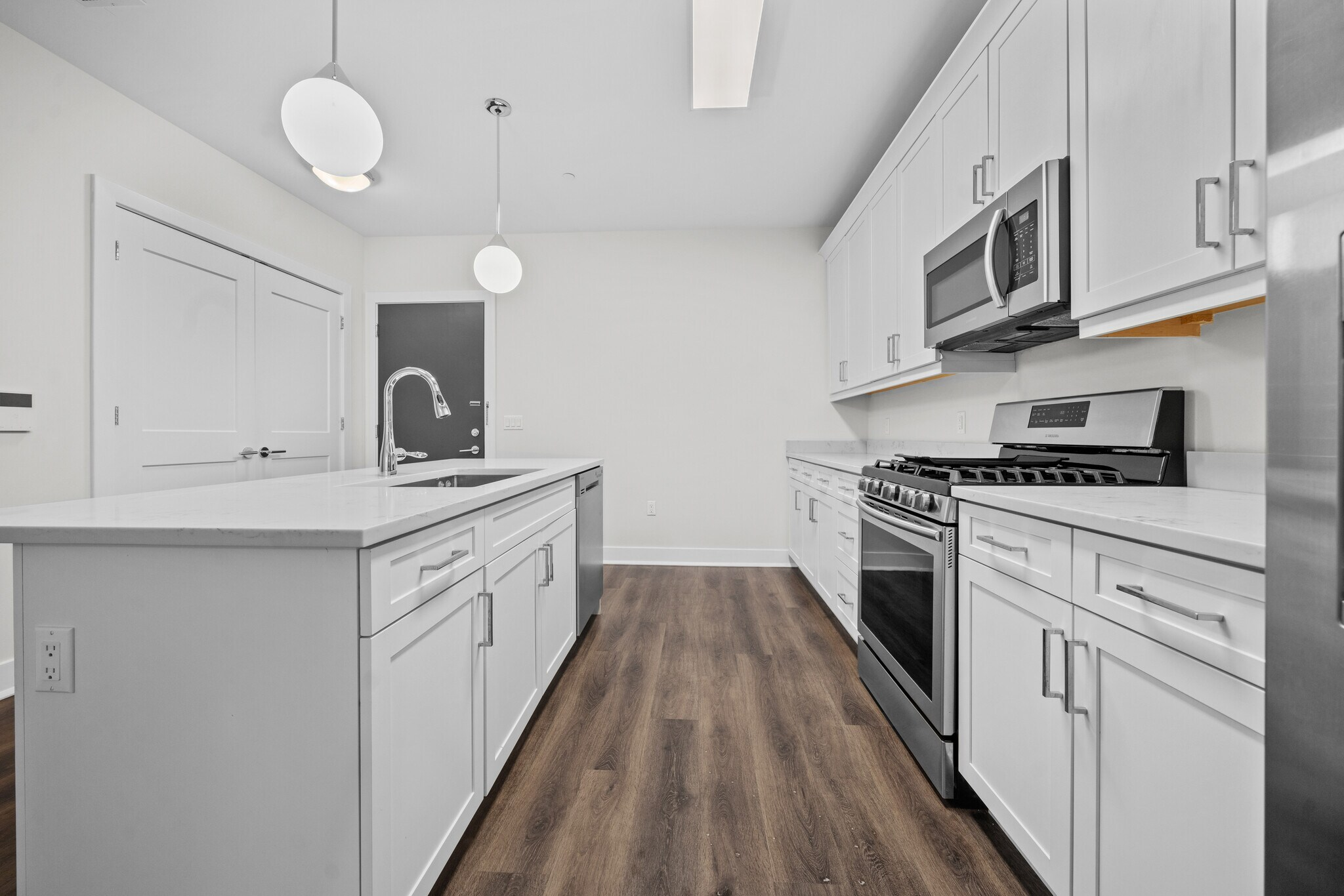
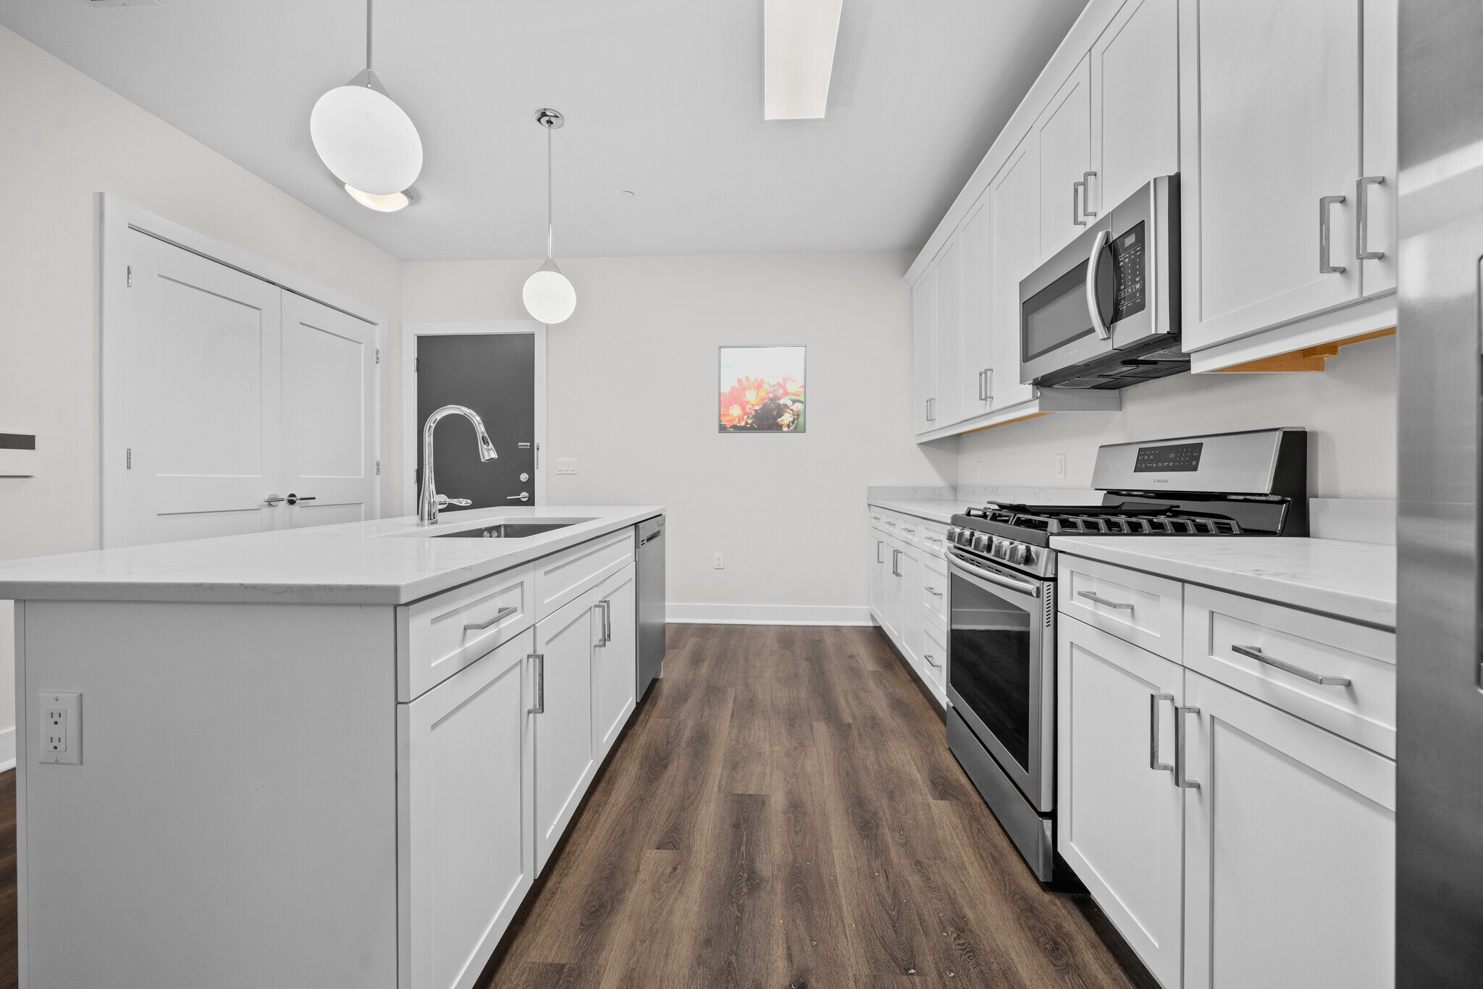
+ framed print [717,344,807,434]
